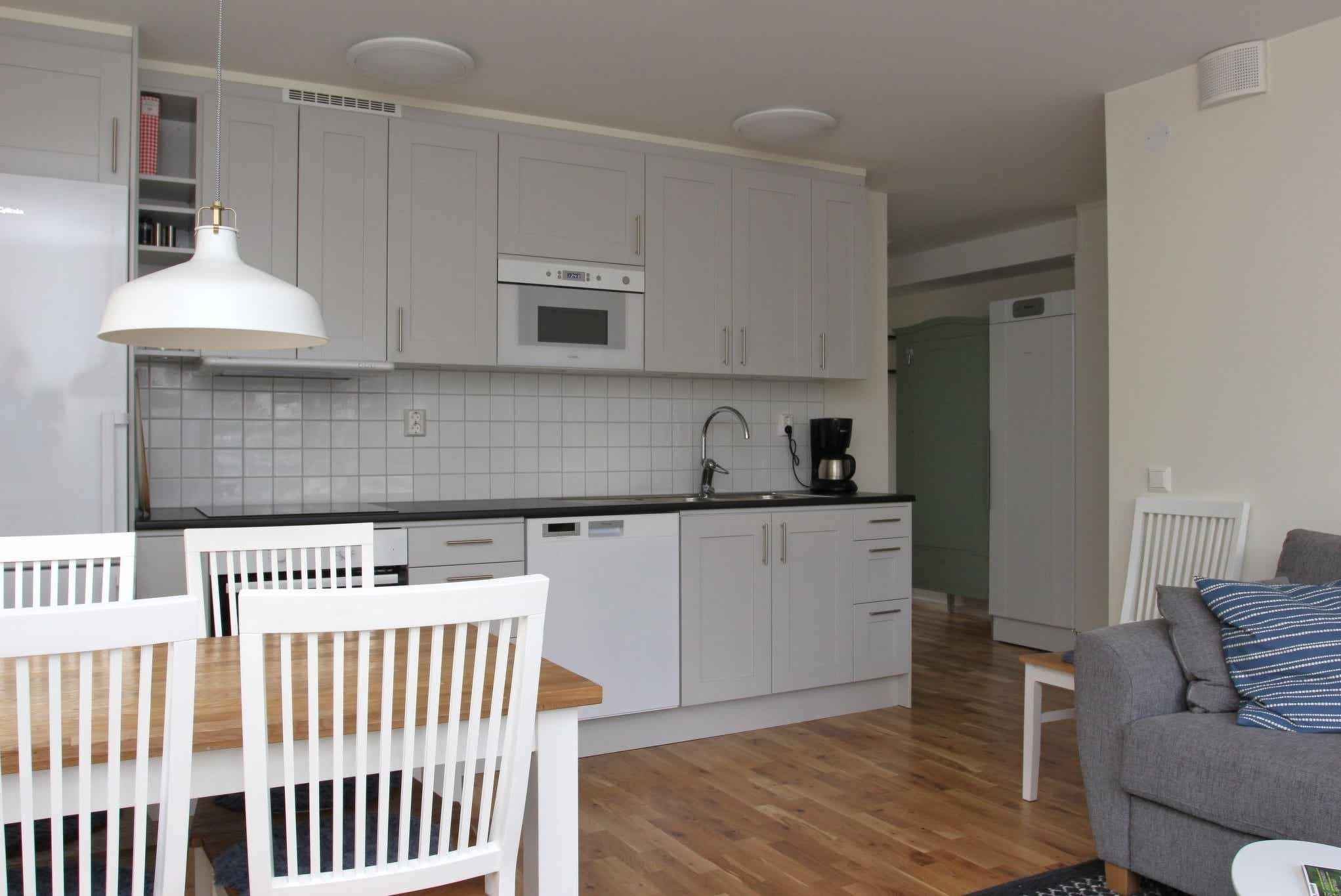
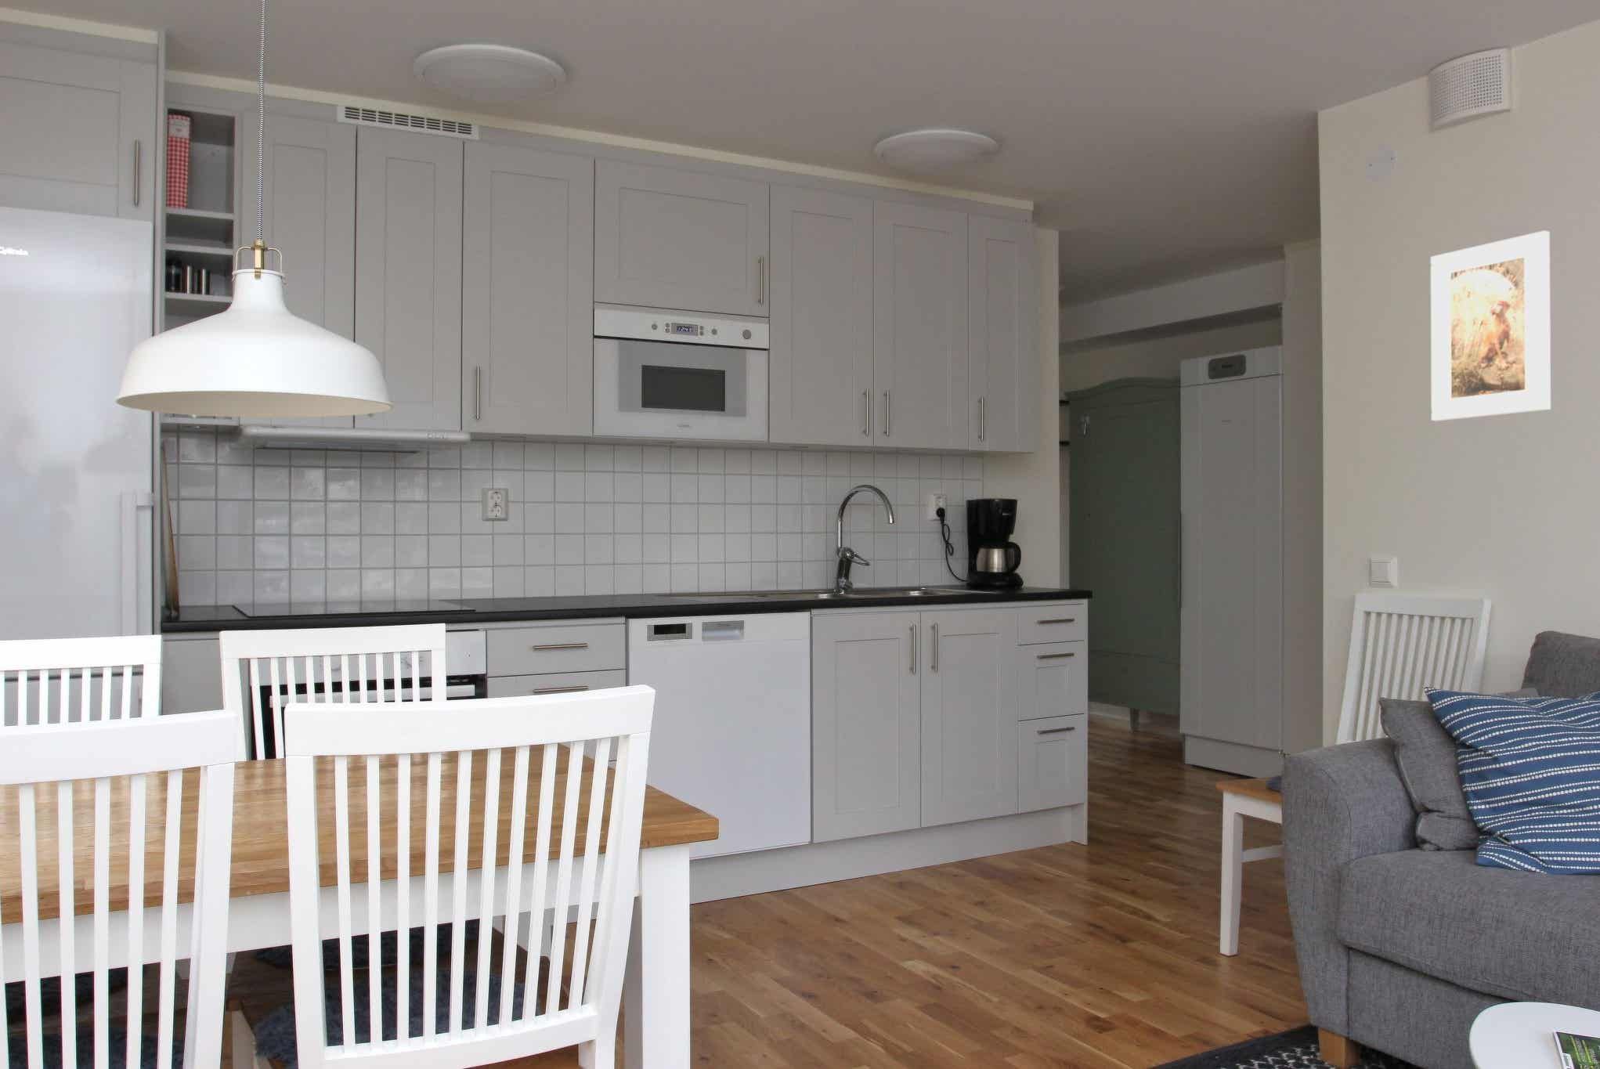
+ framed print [1431,230,1551,422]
